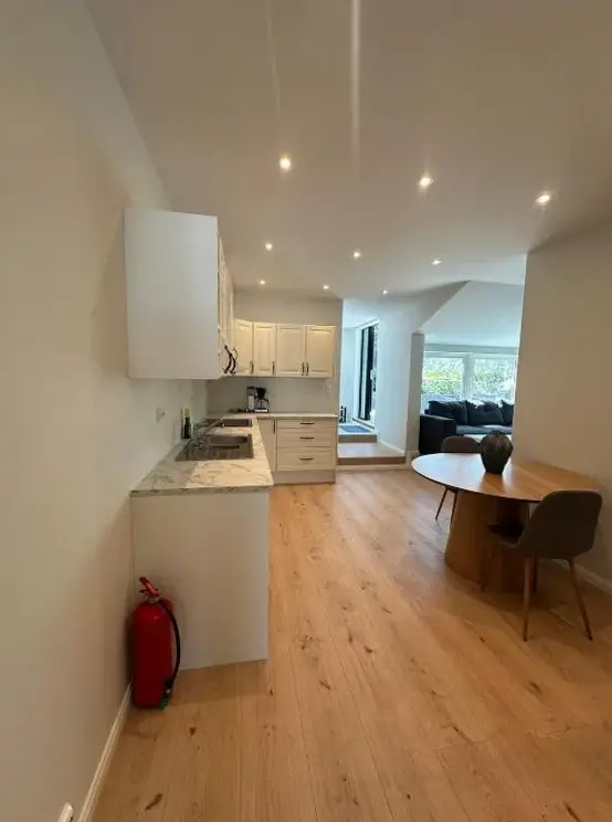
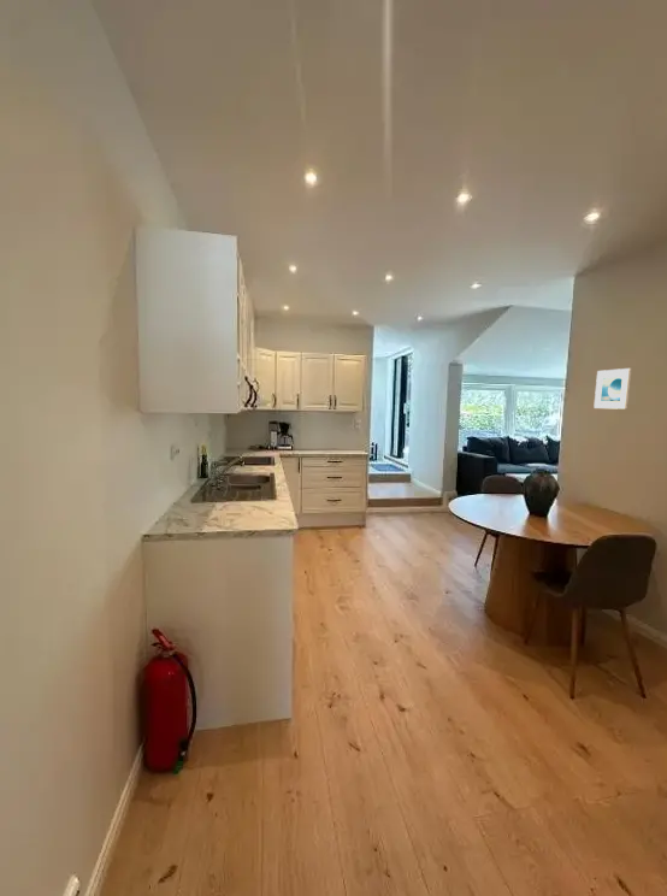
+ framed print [592,367,632,411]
